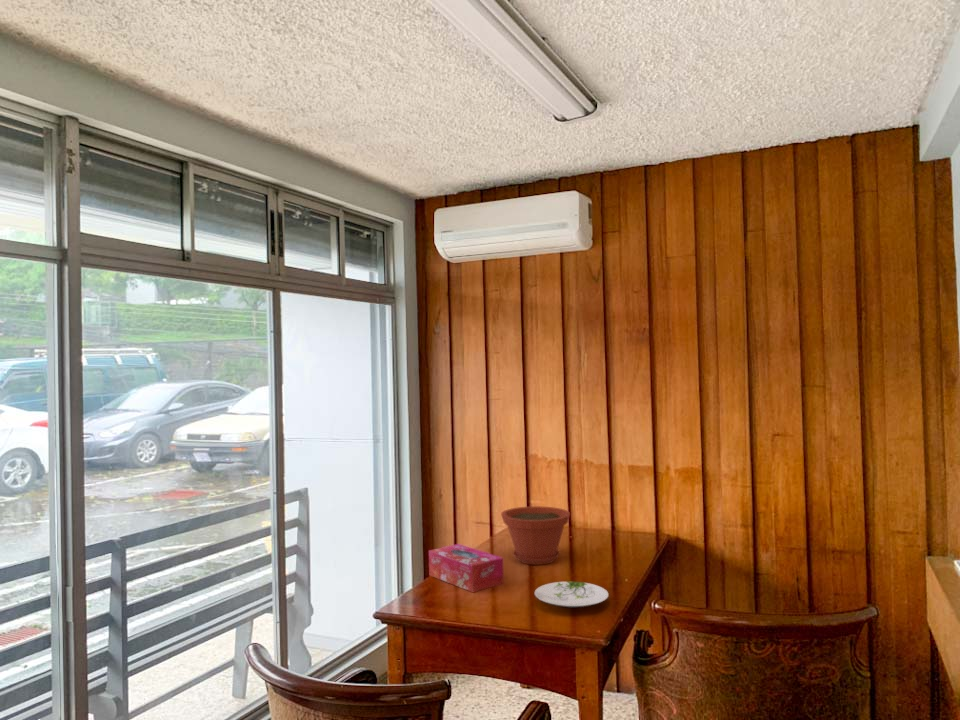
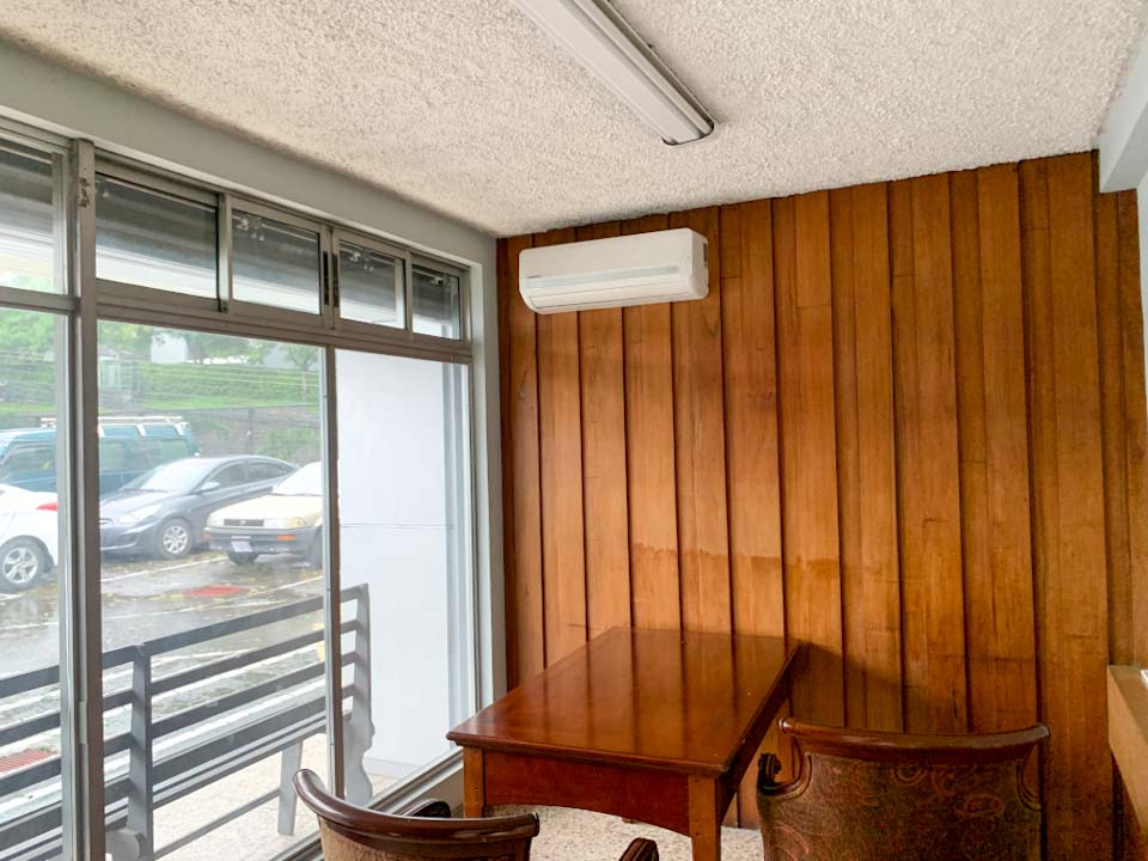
- plate [533,581,610,609]
- tissue box [428,543,505,593]
- plant pot [500,505,571,566]
